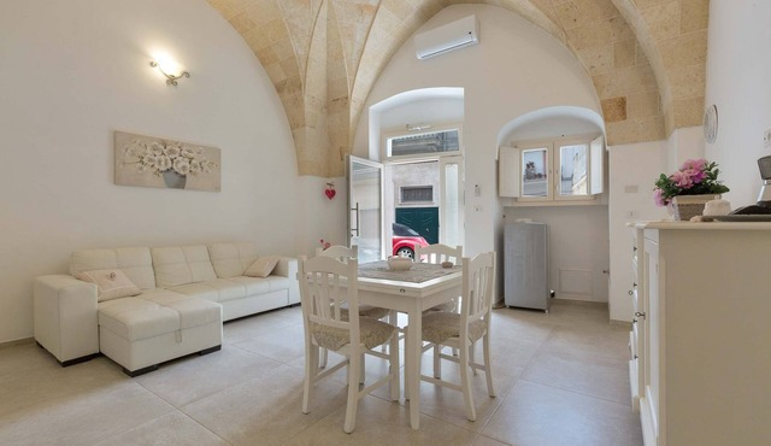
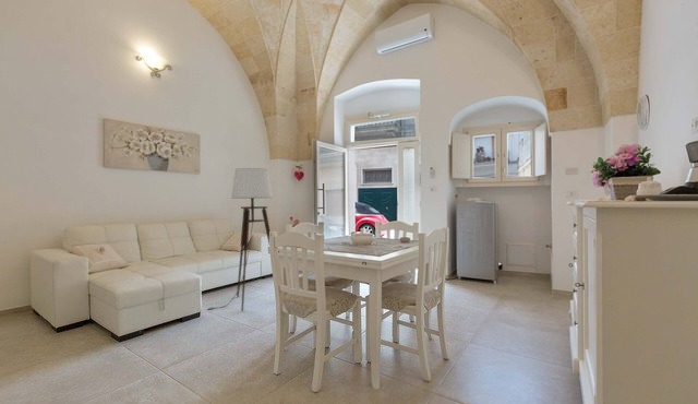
+ floor lamp [205,167,274,312]
